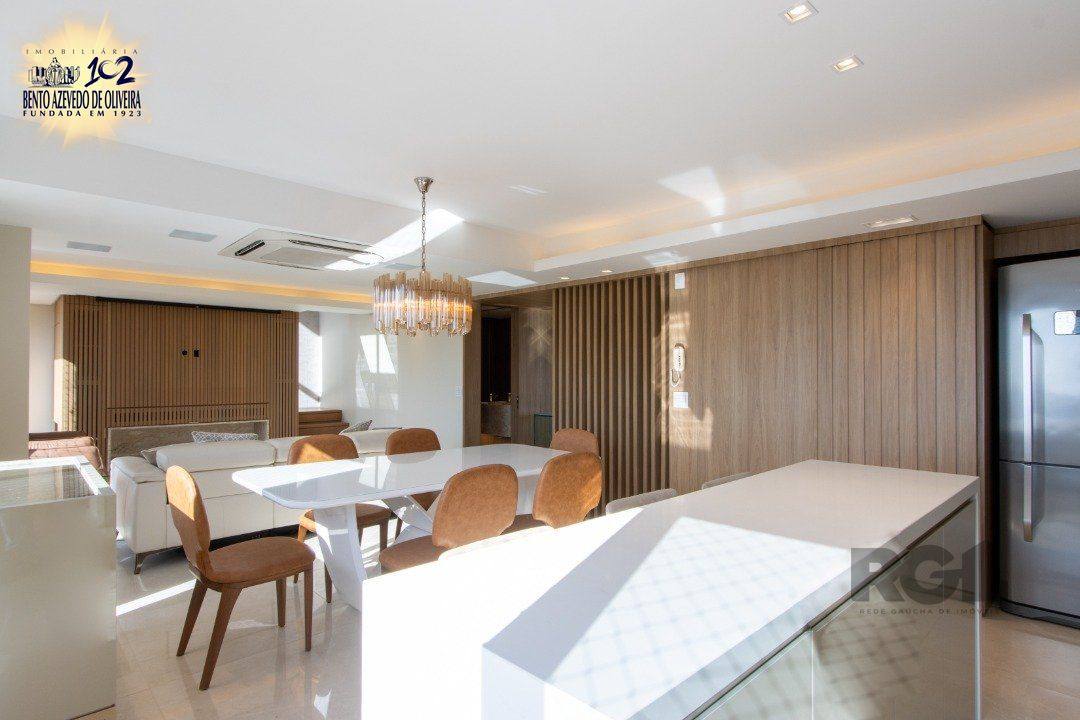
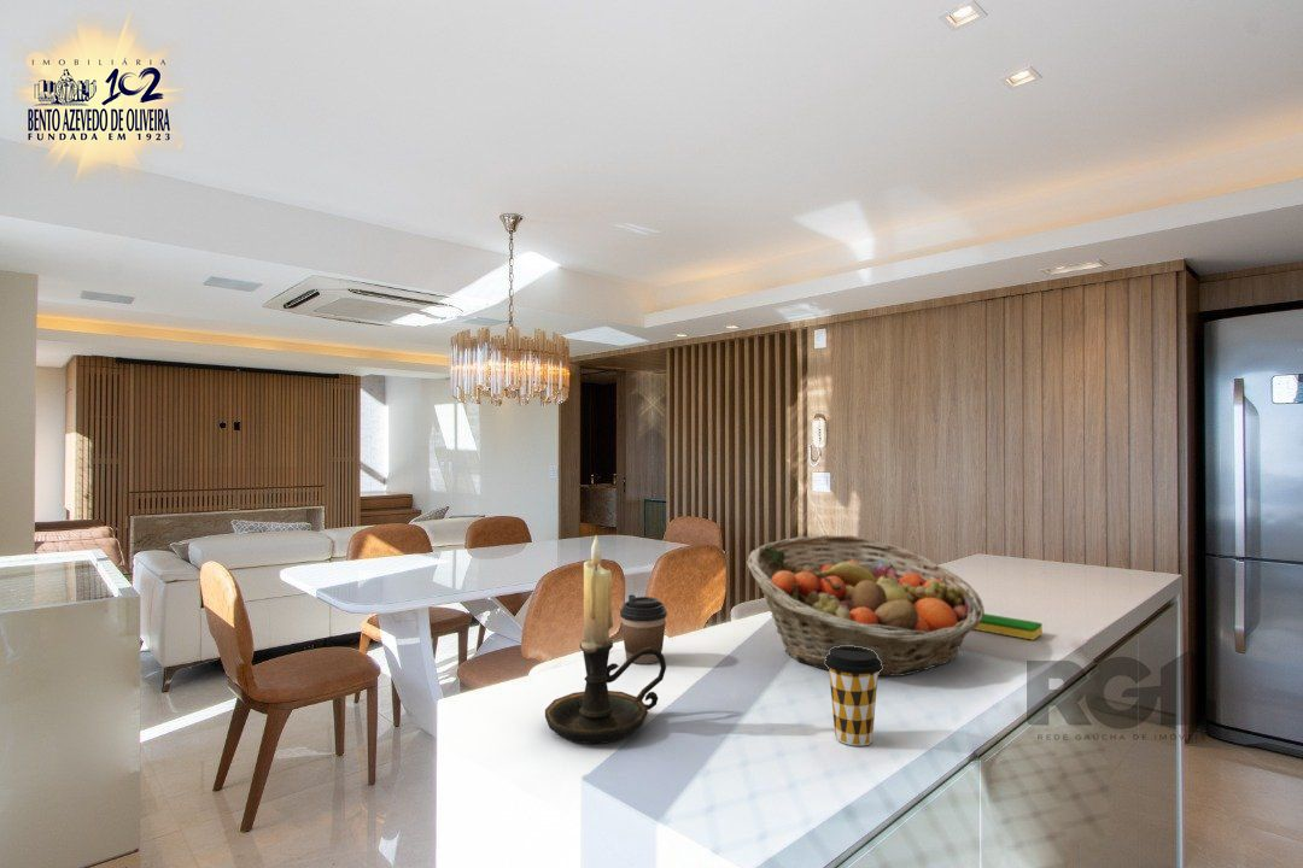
+ candle holder [544,535,667,745]
+ fruit basket [746,534,986,678]
+ coffee cup [619,593,668,665]
+ dish sponge [972,612,1044,641]
+ coffee cup [825,646,882,747]
